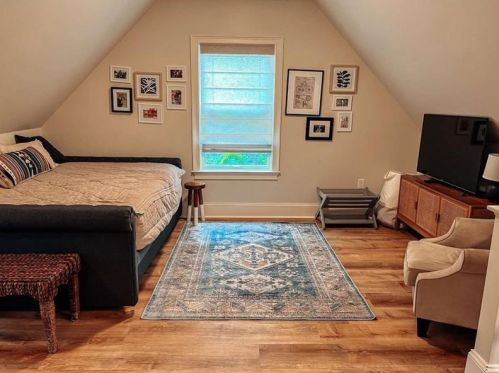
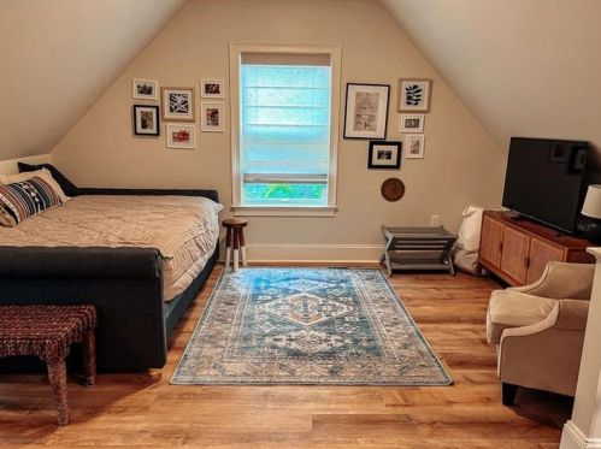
+ decorative plate [379,177,406,203]
